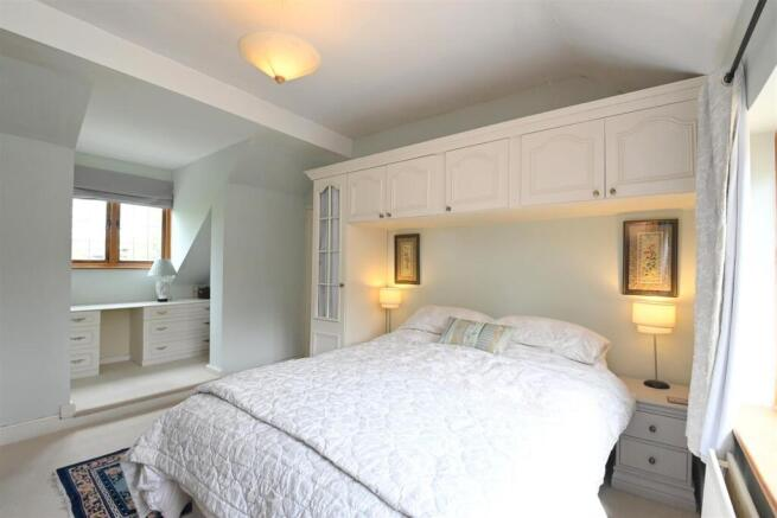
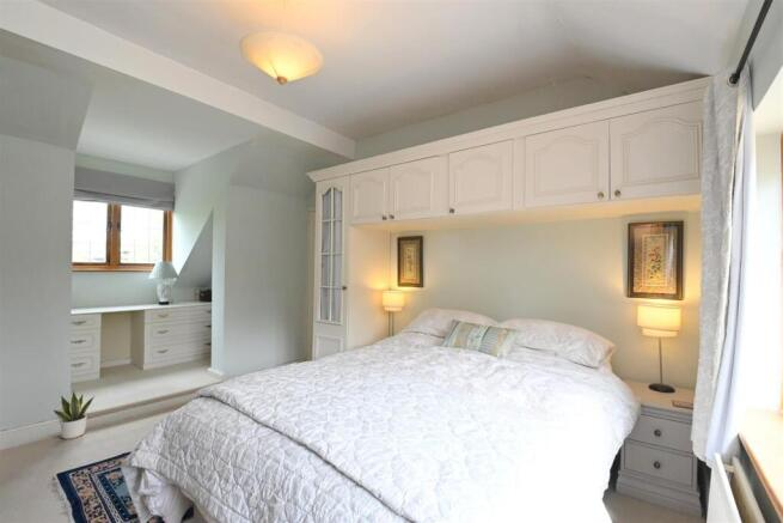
+ potted plant [53,389,96,440]
